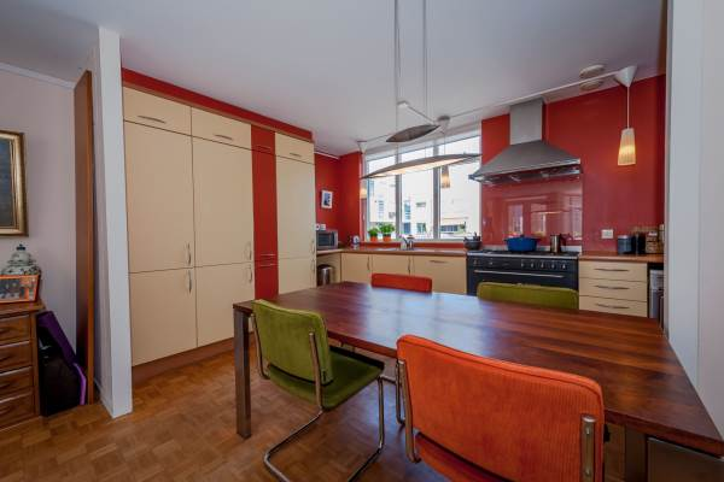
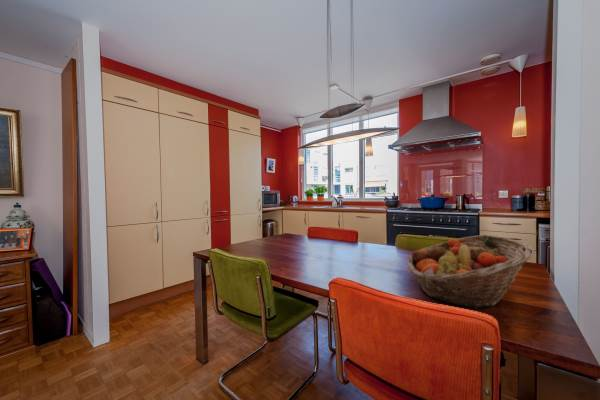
+ fruit basket [406,234,535,310]
